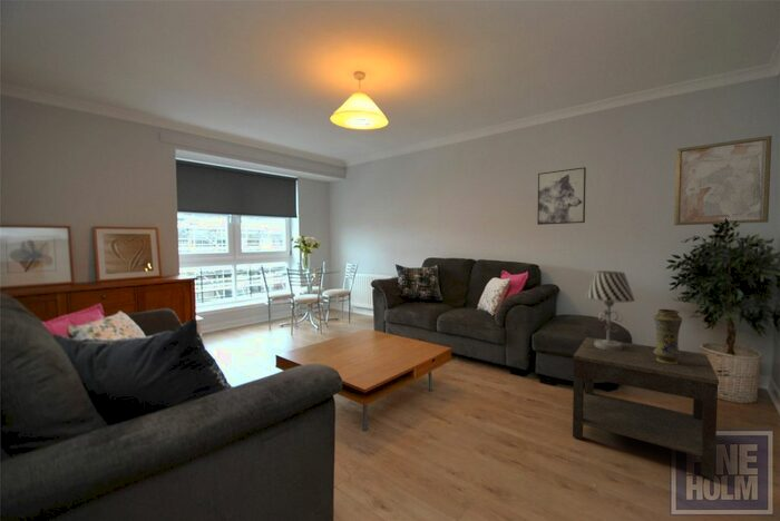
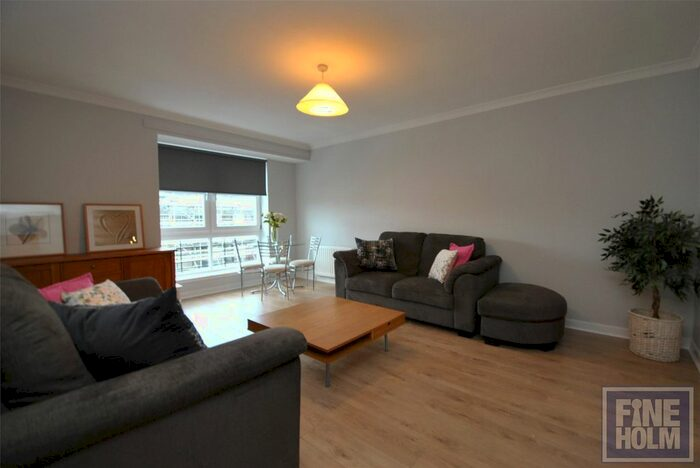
- wall art [536,166,587,226]
- side table [572,336,720,480]
- wall art [673,135,773,226]
- table lamp [584,271,636,350]
- vase [653,308,684,364]
